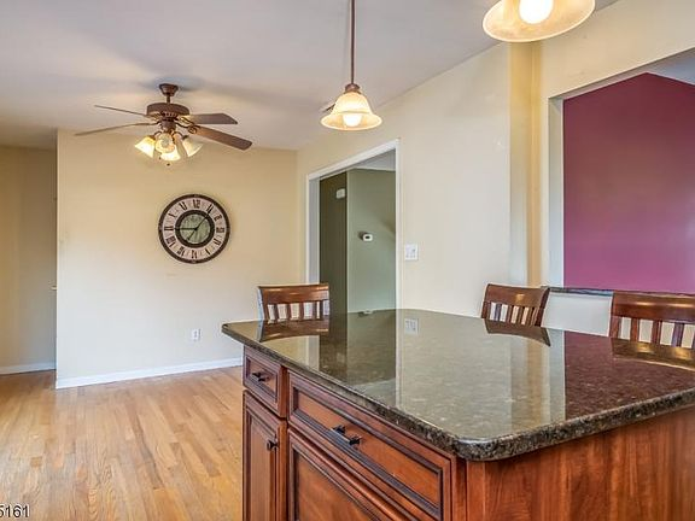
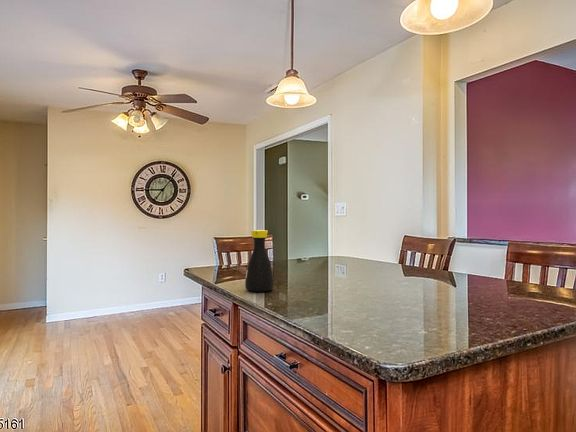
+ bottle [244,229,275,293]
